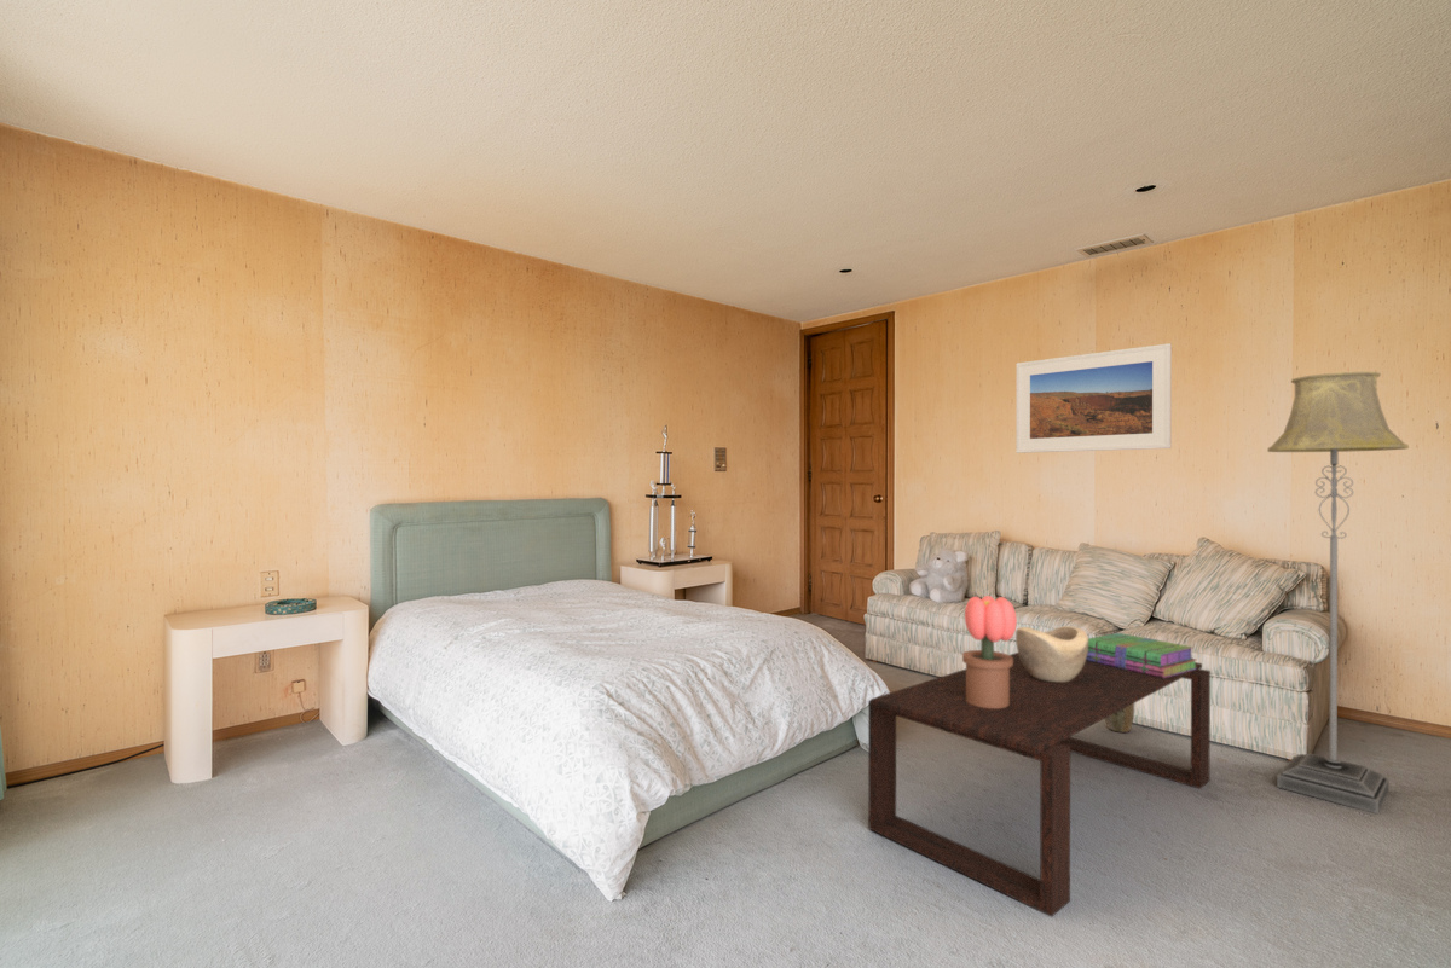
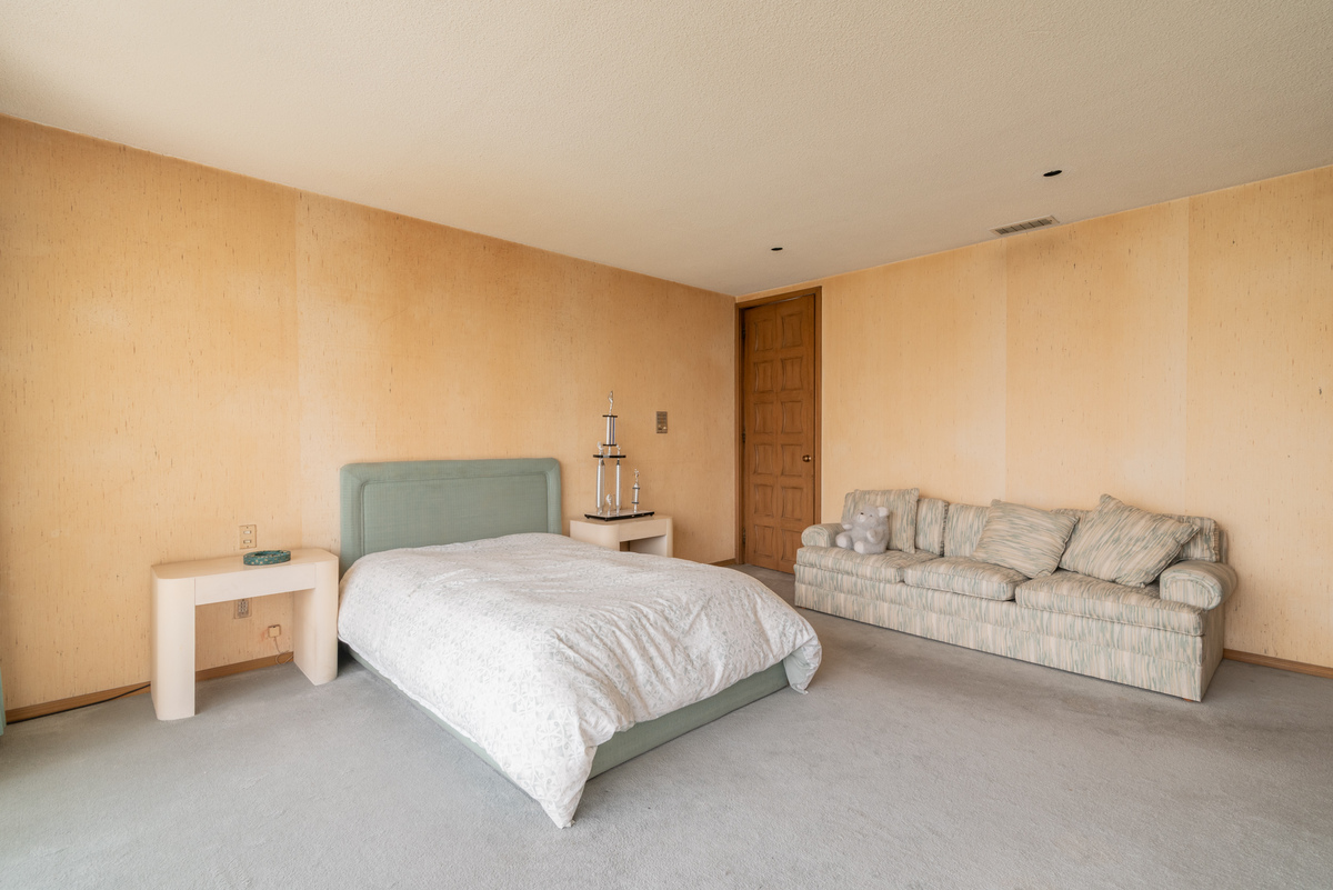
- stack of books [1086,632,1197,678]
- decorative bowl [1014,625,1089,682]
- potted flower [961,595,1018,708]
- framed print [1014,342,1173,454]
- floor lamp [1266,371,1410,815]
- coffee table [867,651,1212,917]
- plant pot [1104,703,1135,734]
